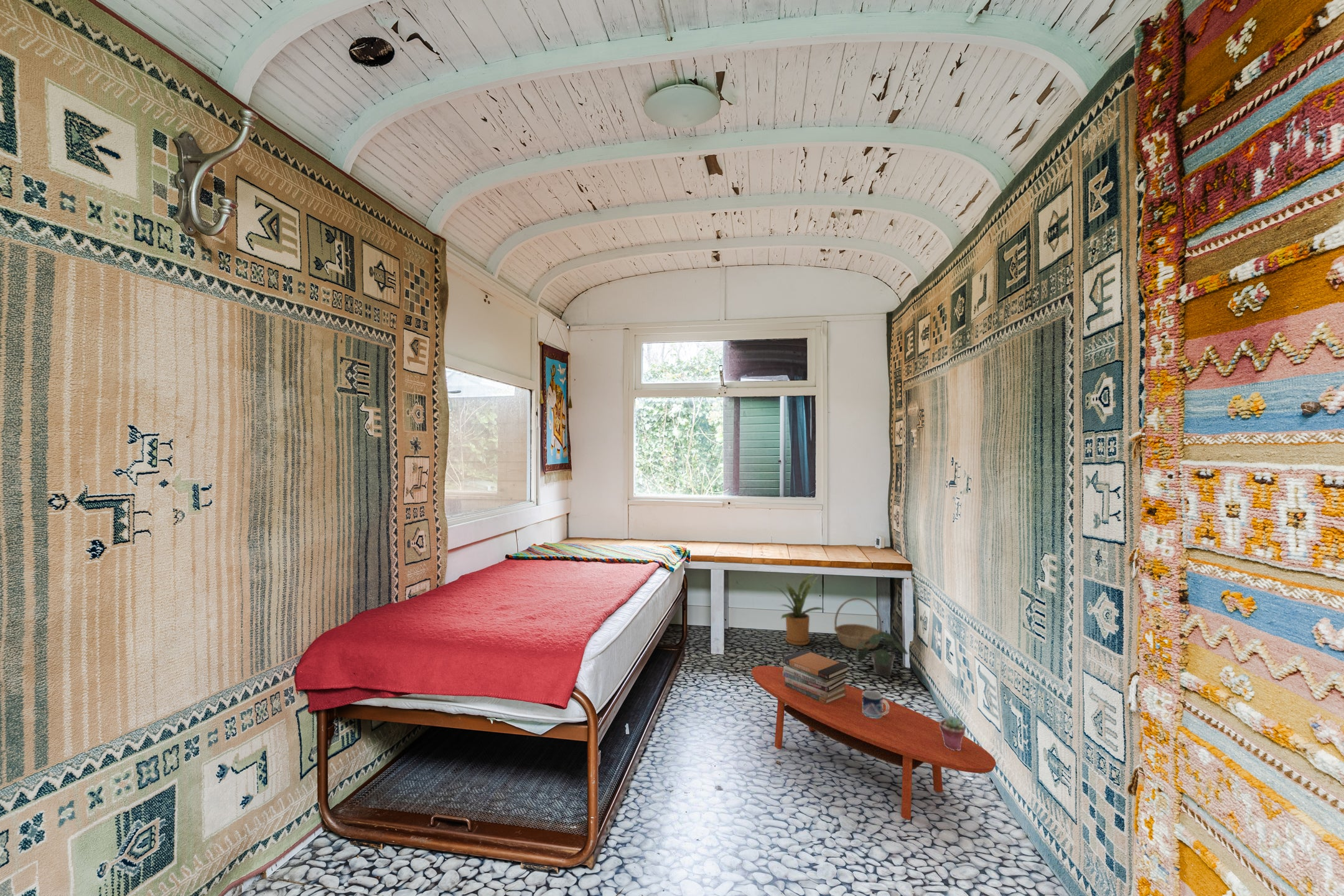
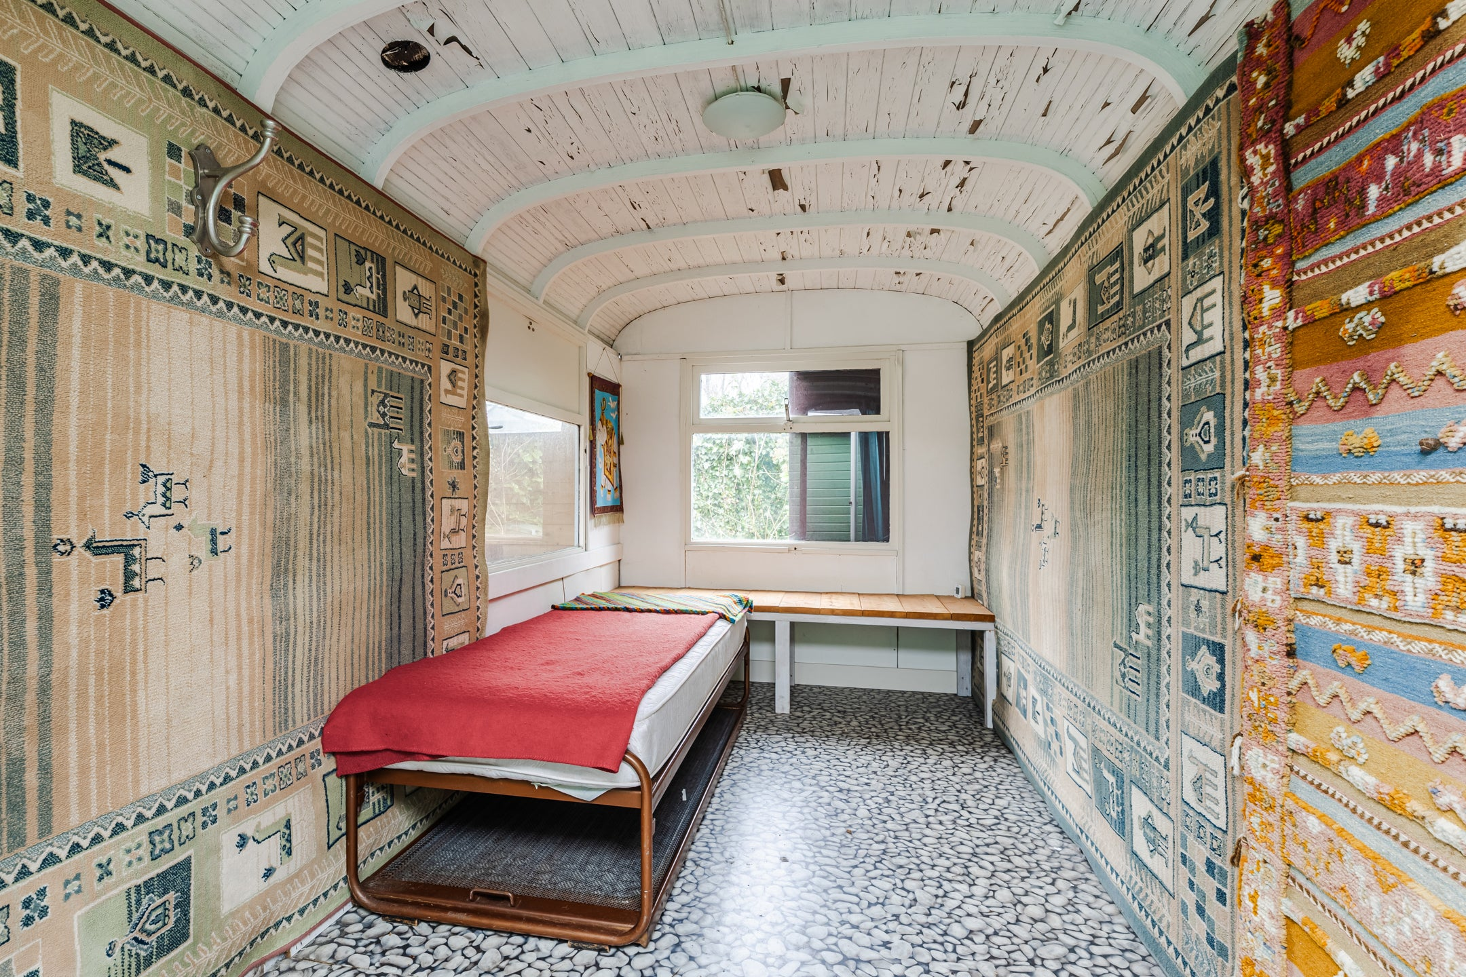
- potted succulent [940,716,966,750]
- coffee table [751,665,997,821]
- basket [834,597,883,650]
- potted plant [856,631,909,677]
- mug [862,690,889,718]
- house plant [767,574,826,646]
- book stack [782,649,850,704]
